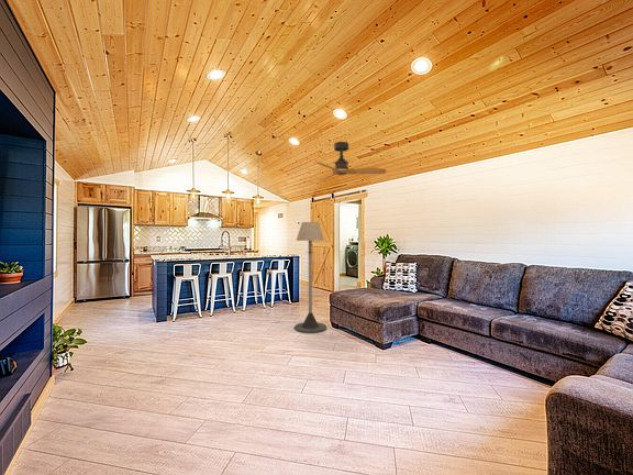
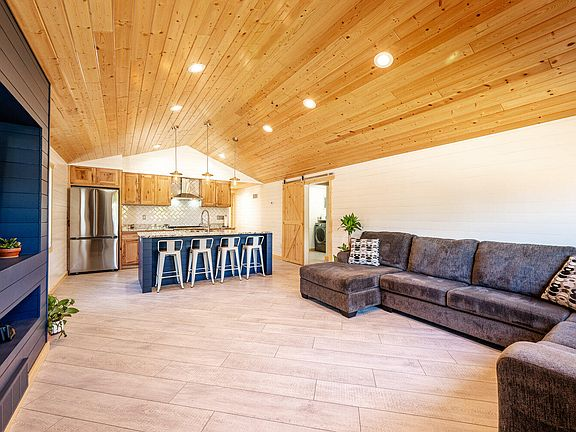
- ceiling fan [314,141,387,181]
- floor lamp [293,221,327,334]
